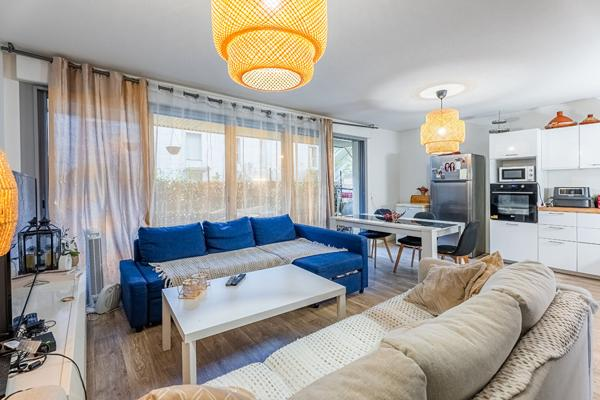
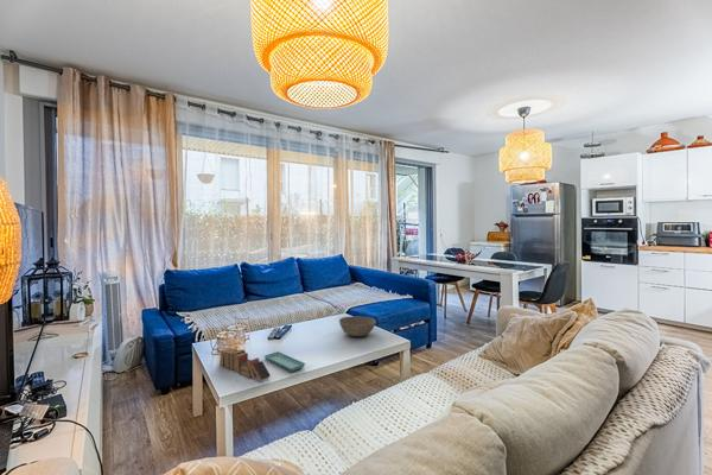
+ bowl [338,315,377,337]
+ saucer [263,350,306,373]
+ book [218,347,272,382]
